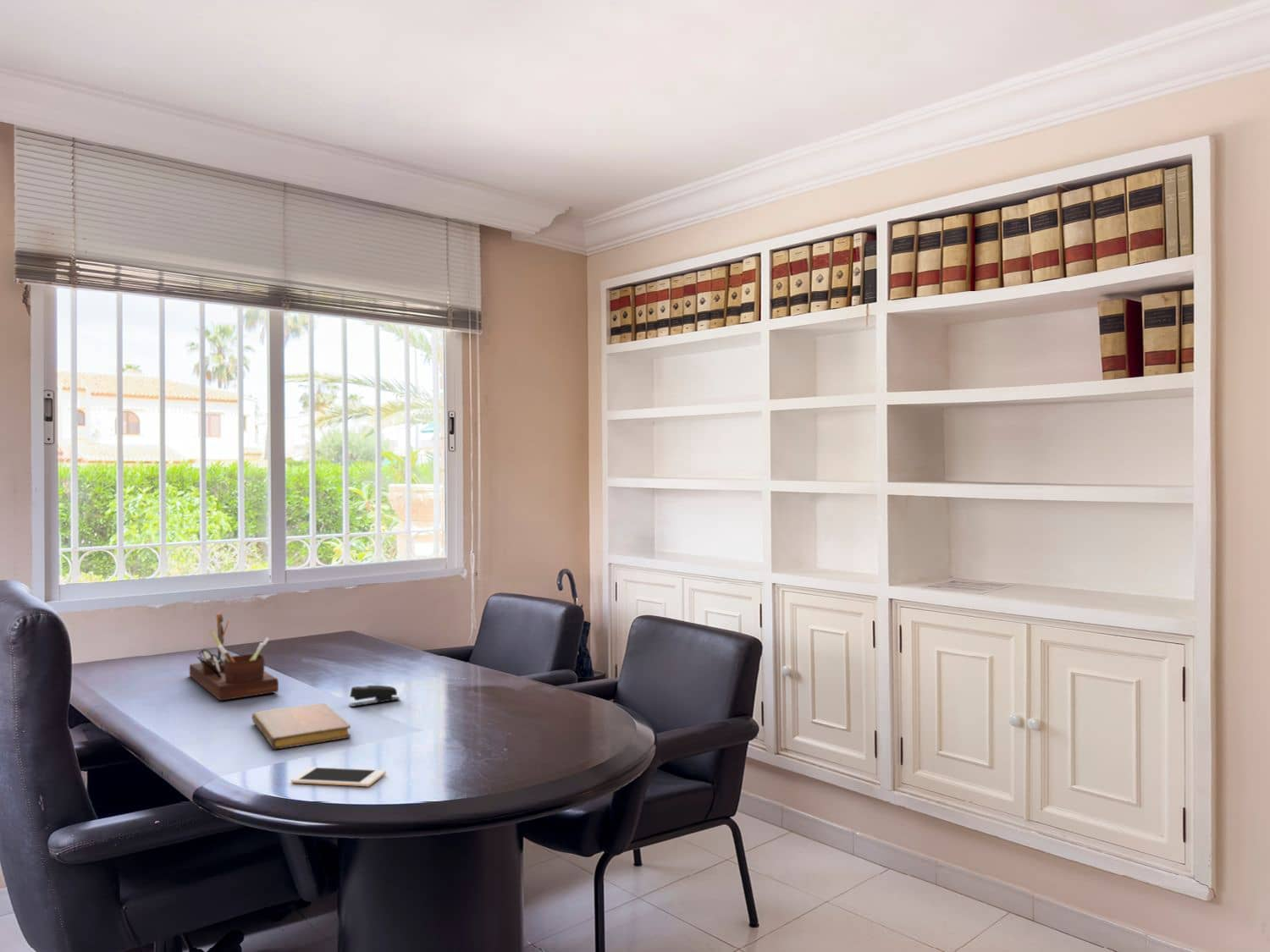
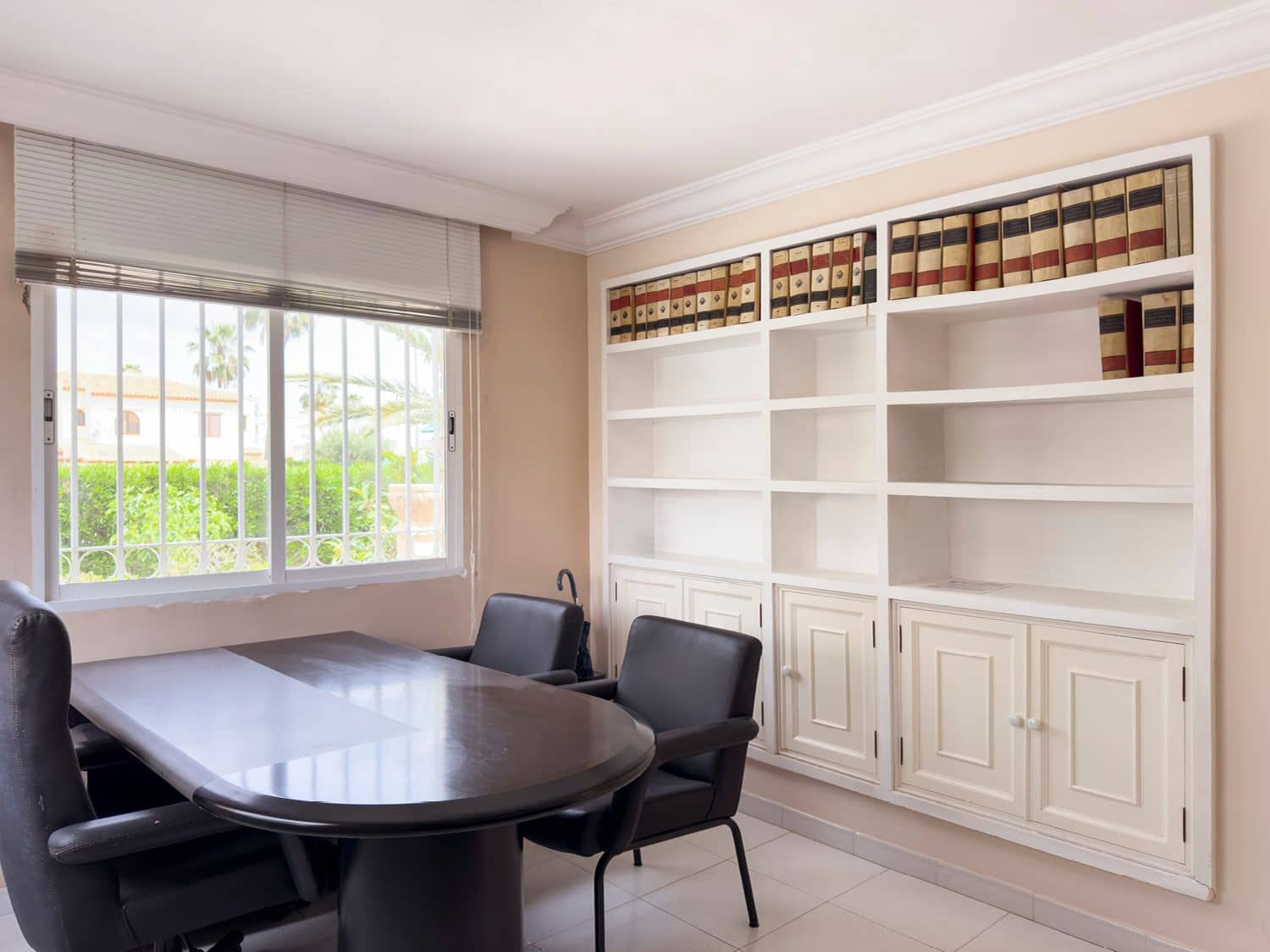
- notebook [251,702,351,750]
- desk organizer [189,613,279,702]
- cell phone [290,766,387,787]
- stapler [348,685,400,707]
